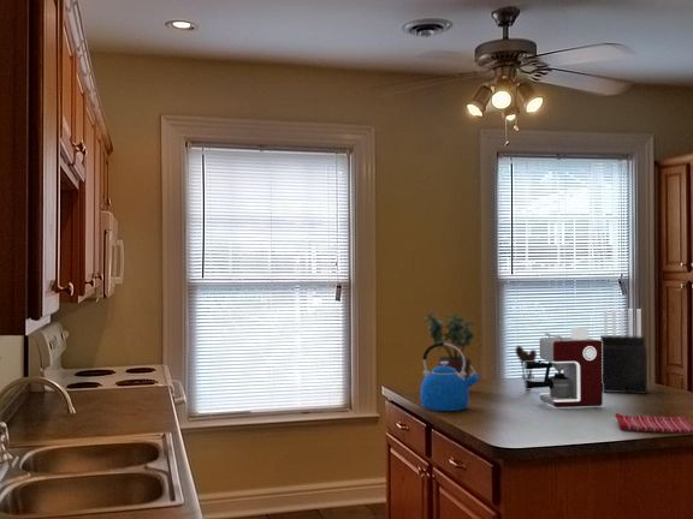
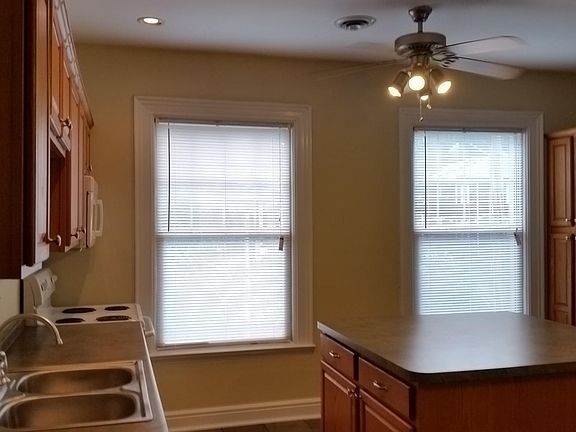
- knife block [599,308,648,395]
- coffee maker [523,326,604,408]
- kettle [419,341,481,412]
- utensil holder [514,345,538,393]
- dish towel [614,412,693,435]
- potted plant [422,310,475,380]
